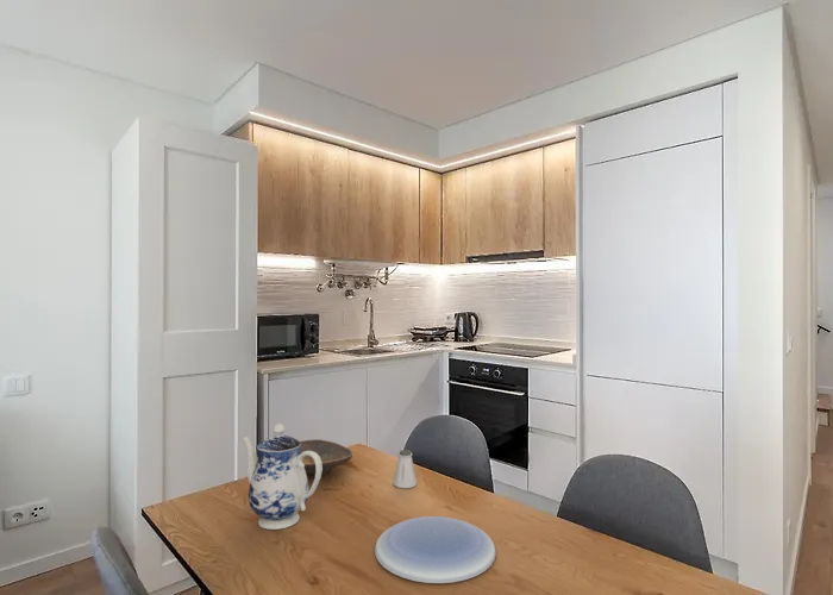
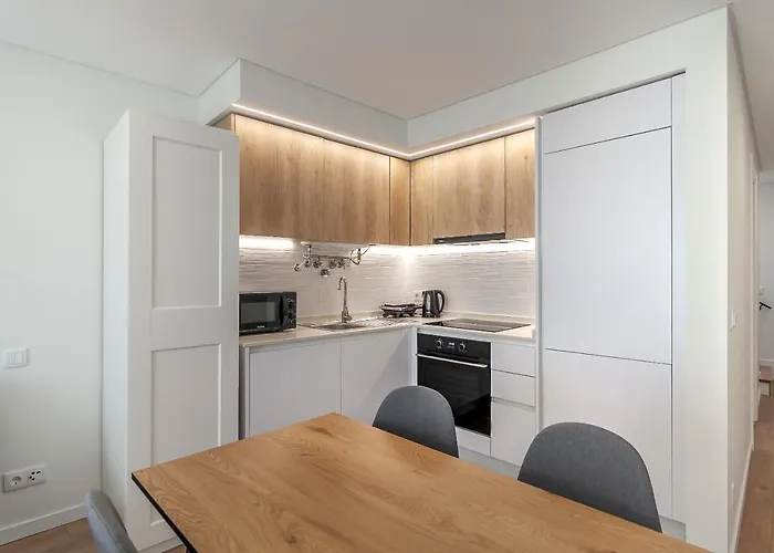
- plate [374,515,497,584]
- teapot [239,422,322,531]
- saltshaker [393,449,418,489]
- decorative bowl [300,438,353,478]
